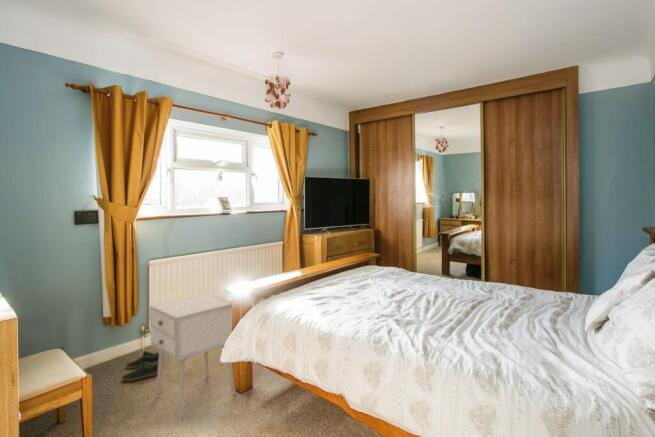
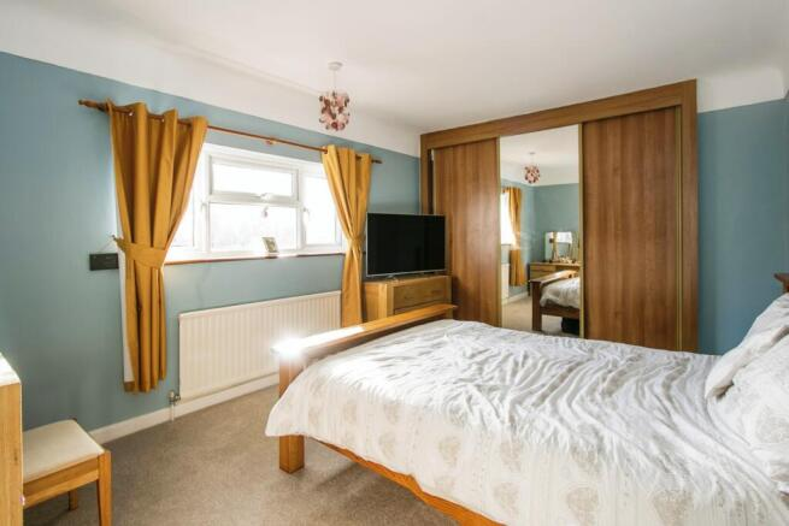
- nightstand [149,293,237,421]
- shoe [121,350,159,382]
